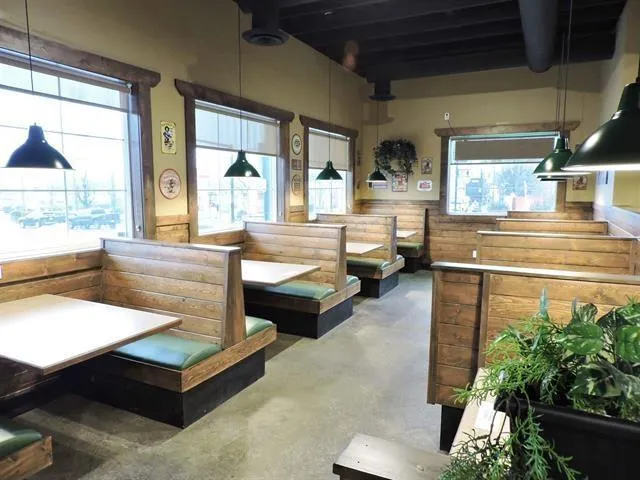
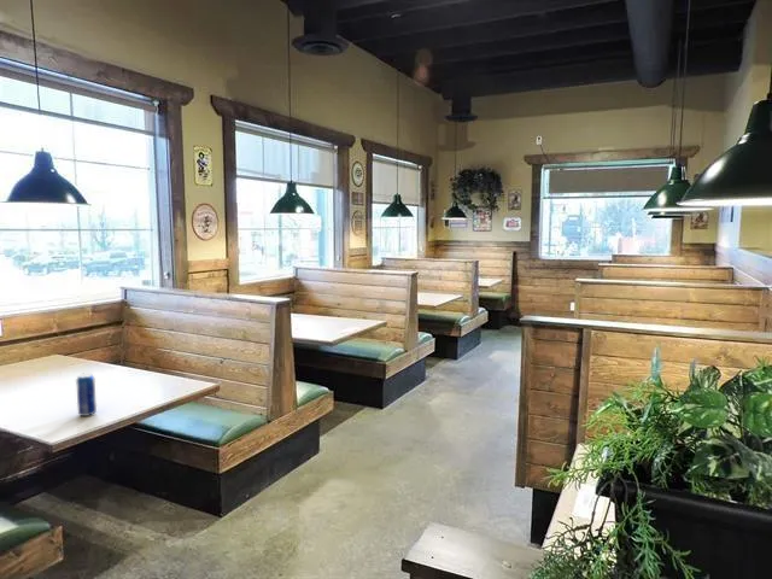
+ beverage can [75,372,98,417]
